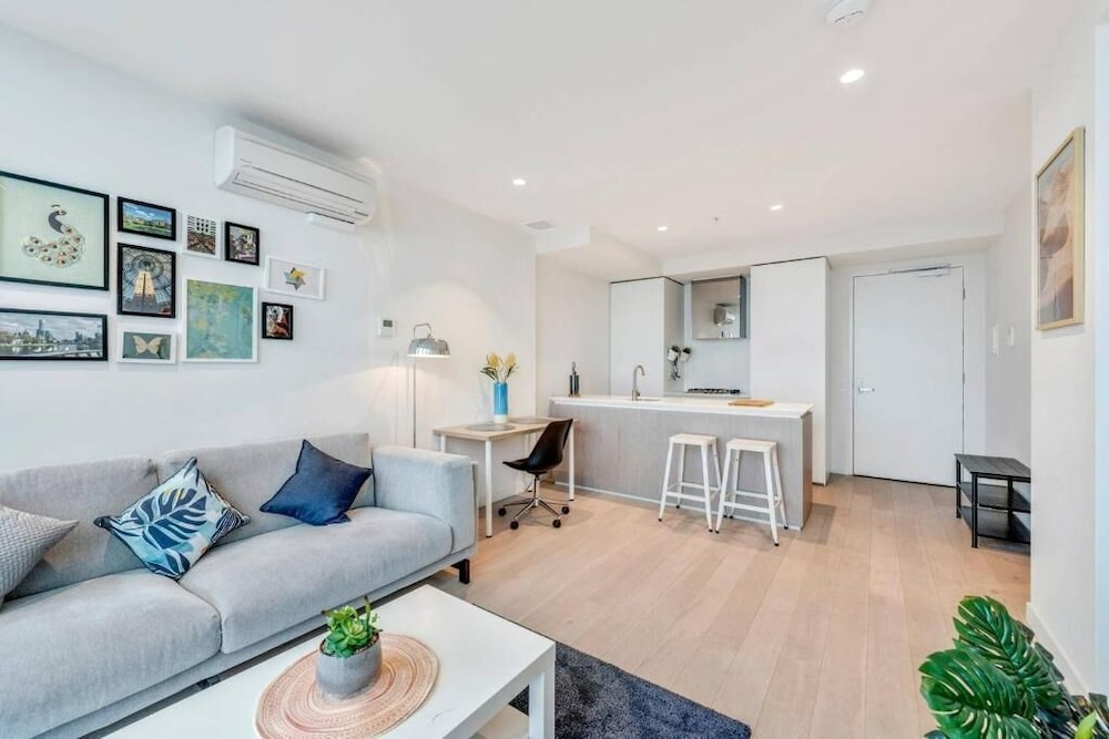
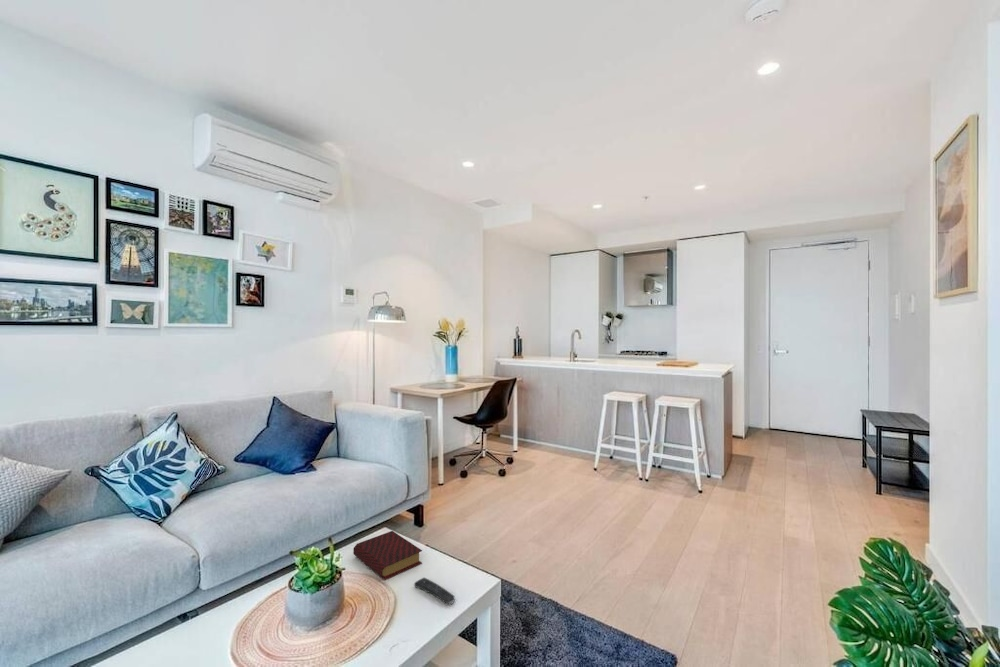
+ book [352,530,423,581]
+ remote control [413,577,455,605]
